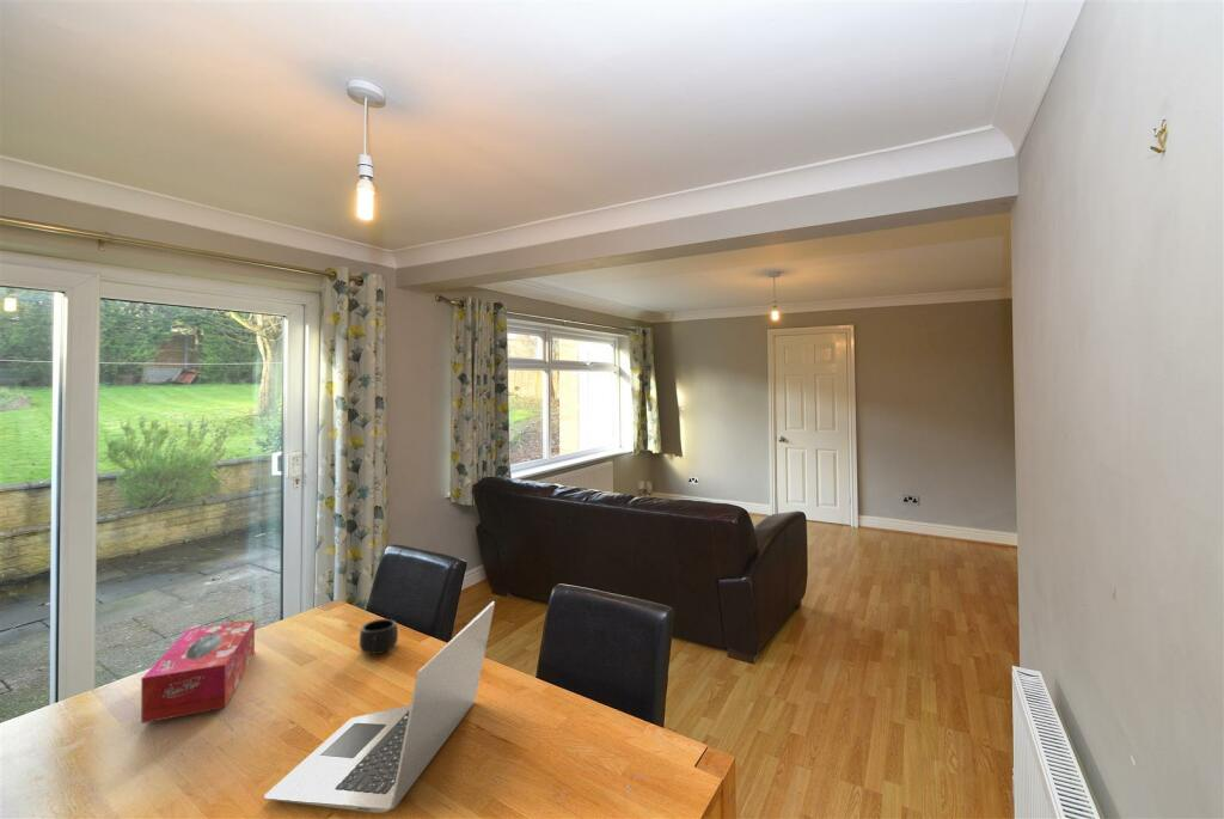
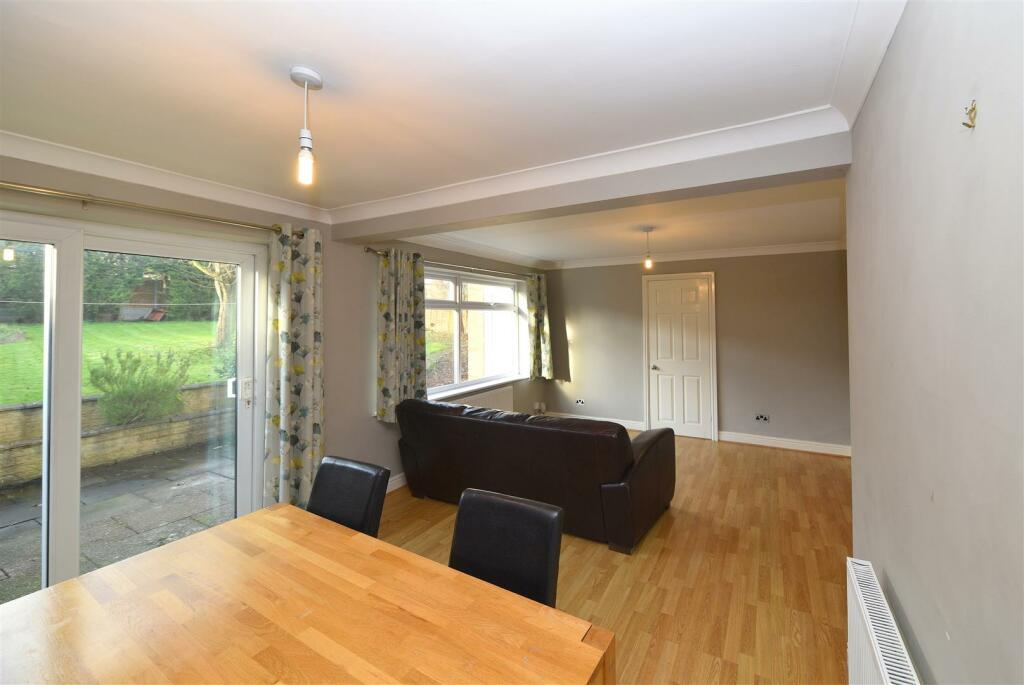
- laptop [263,600,496,814]
- tissue box [140,619,256,725]
- mug [359,618,399,655]
